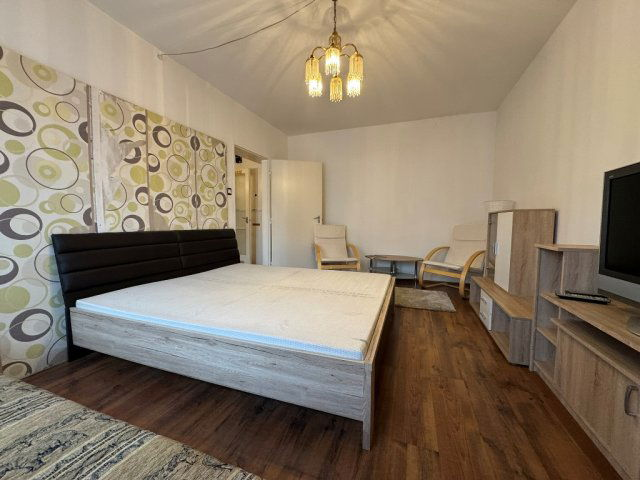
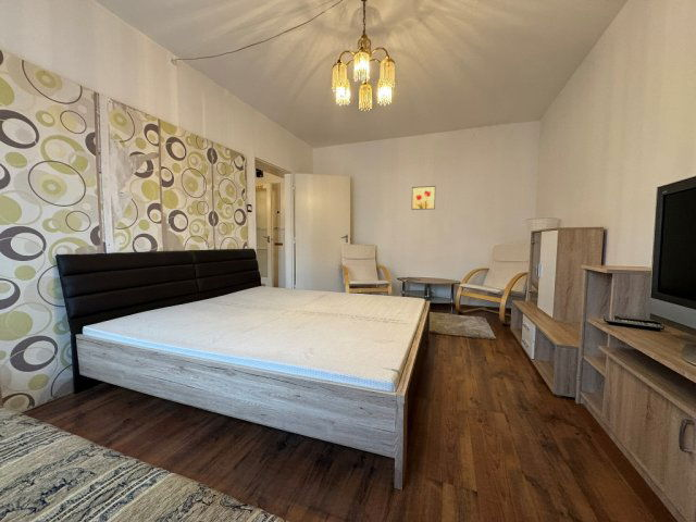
+ wall art [410,185,436,211]
